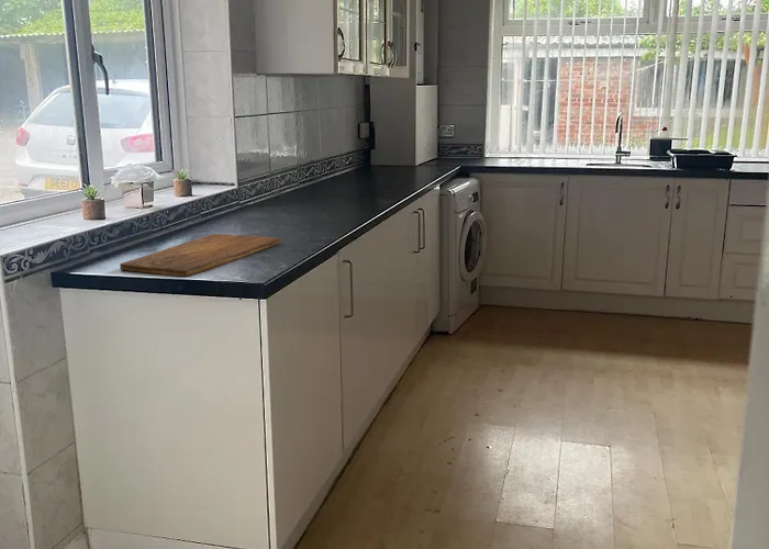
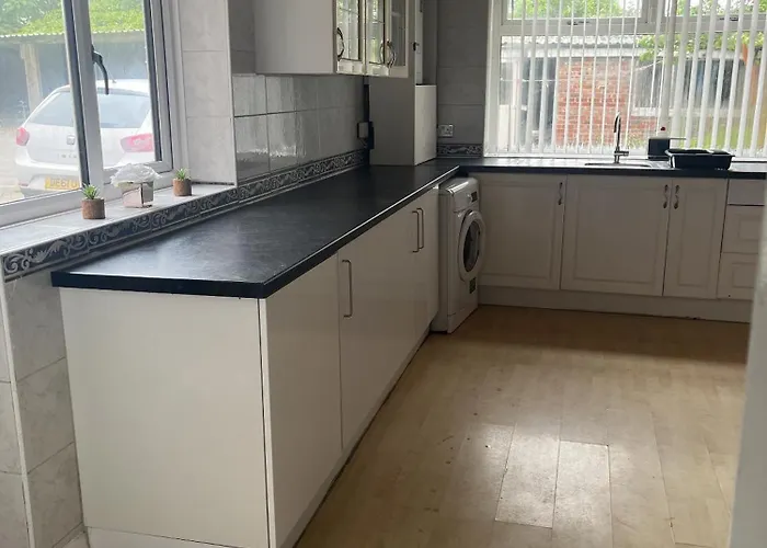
- cutting board [119,233,281,278]
